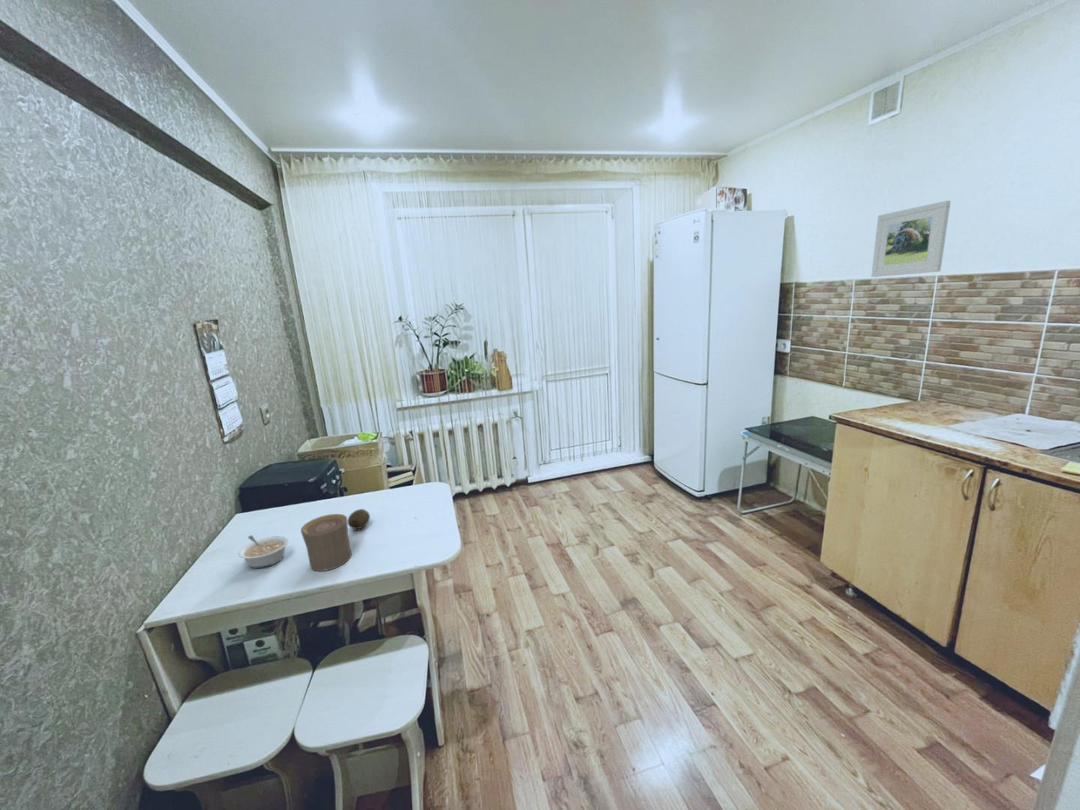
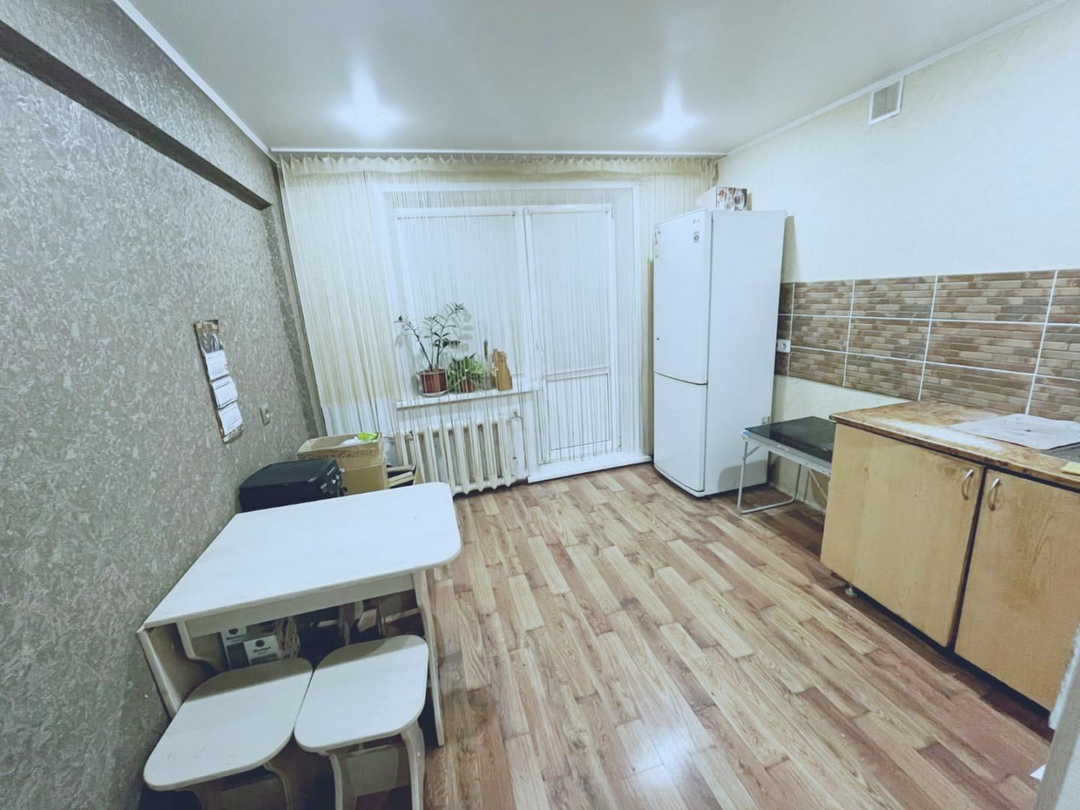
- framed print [871,200,952,278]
- cup [300,513,353,572]
- legume [237,534,290,569]
- fruit [347,508,371,530]
